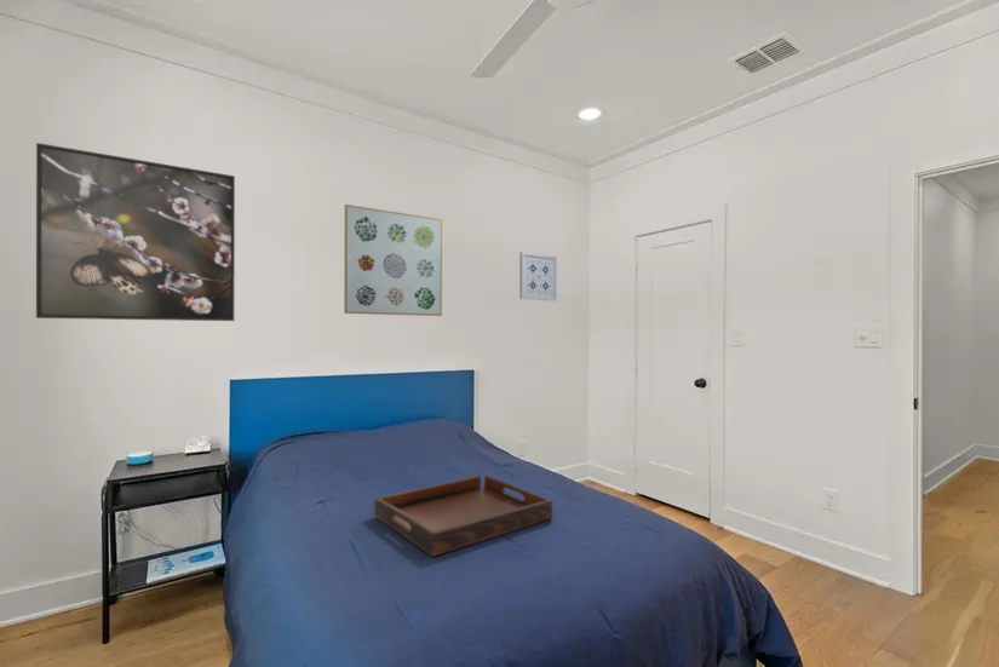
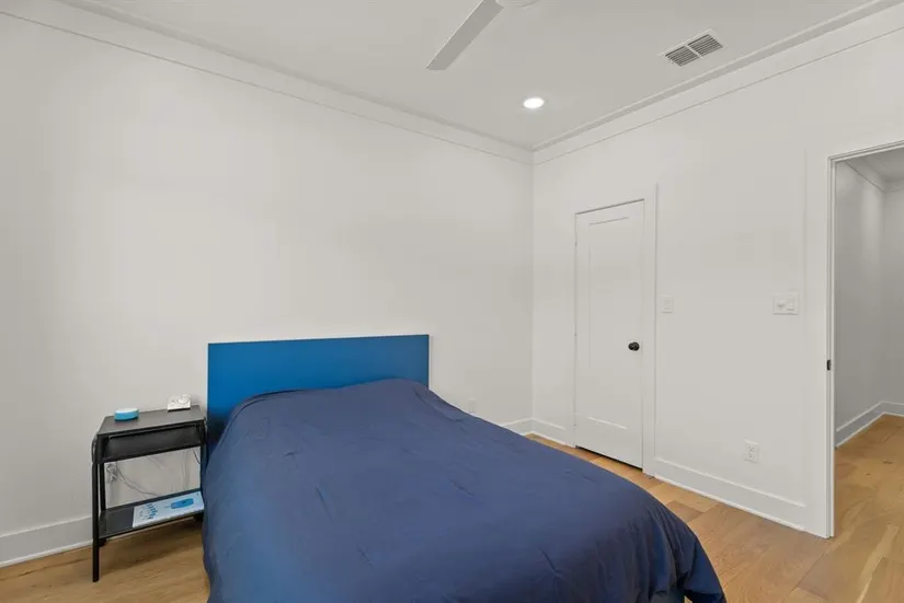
- wall art [343,203,443,317]
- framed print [35,142,236,322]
- wall art [518,251,558,301]
- serving tray [373,475,553,558]
